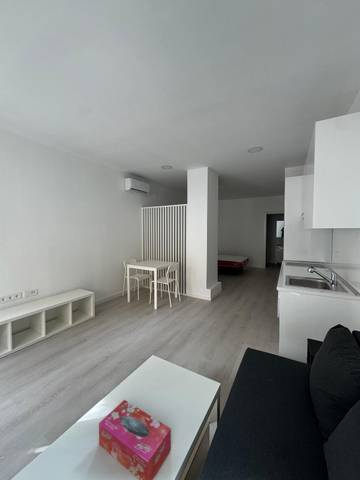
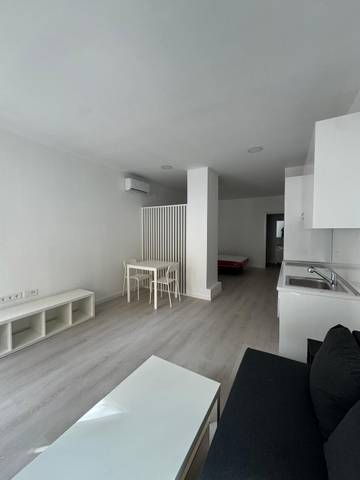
- tissue box [98,399,172,480]
